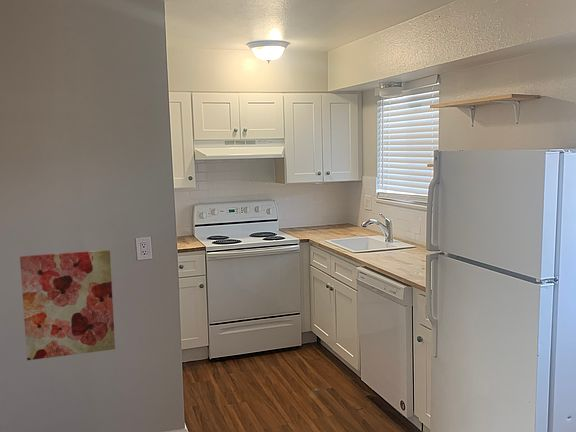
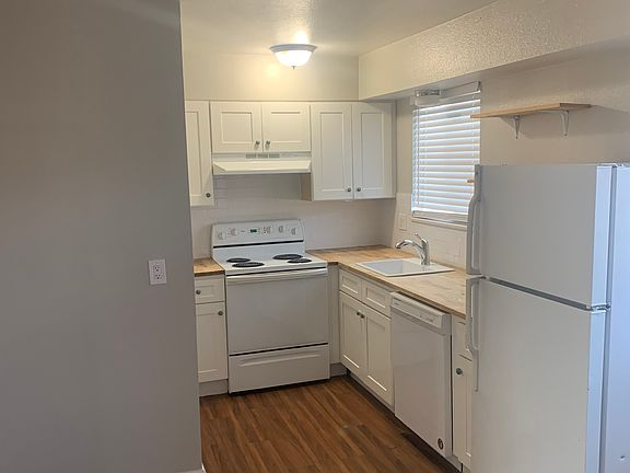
- wall art [19,249,116,361]
